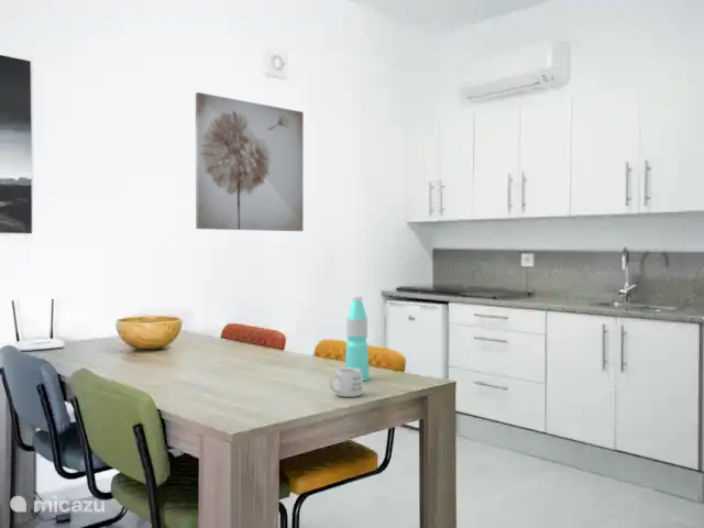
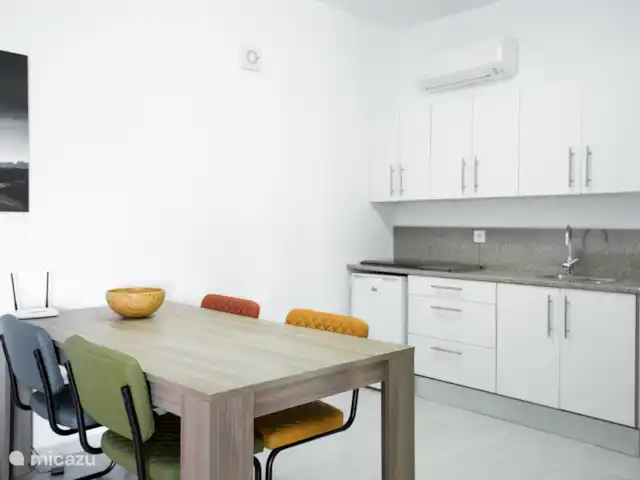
- mug [329,367,364,398]
- wall art [195,91,305,232]
- water bottle [344,295,371,382]
